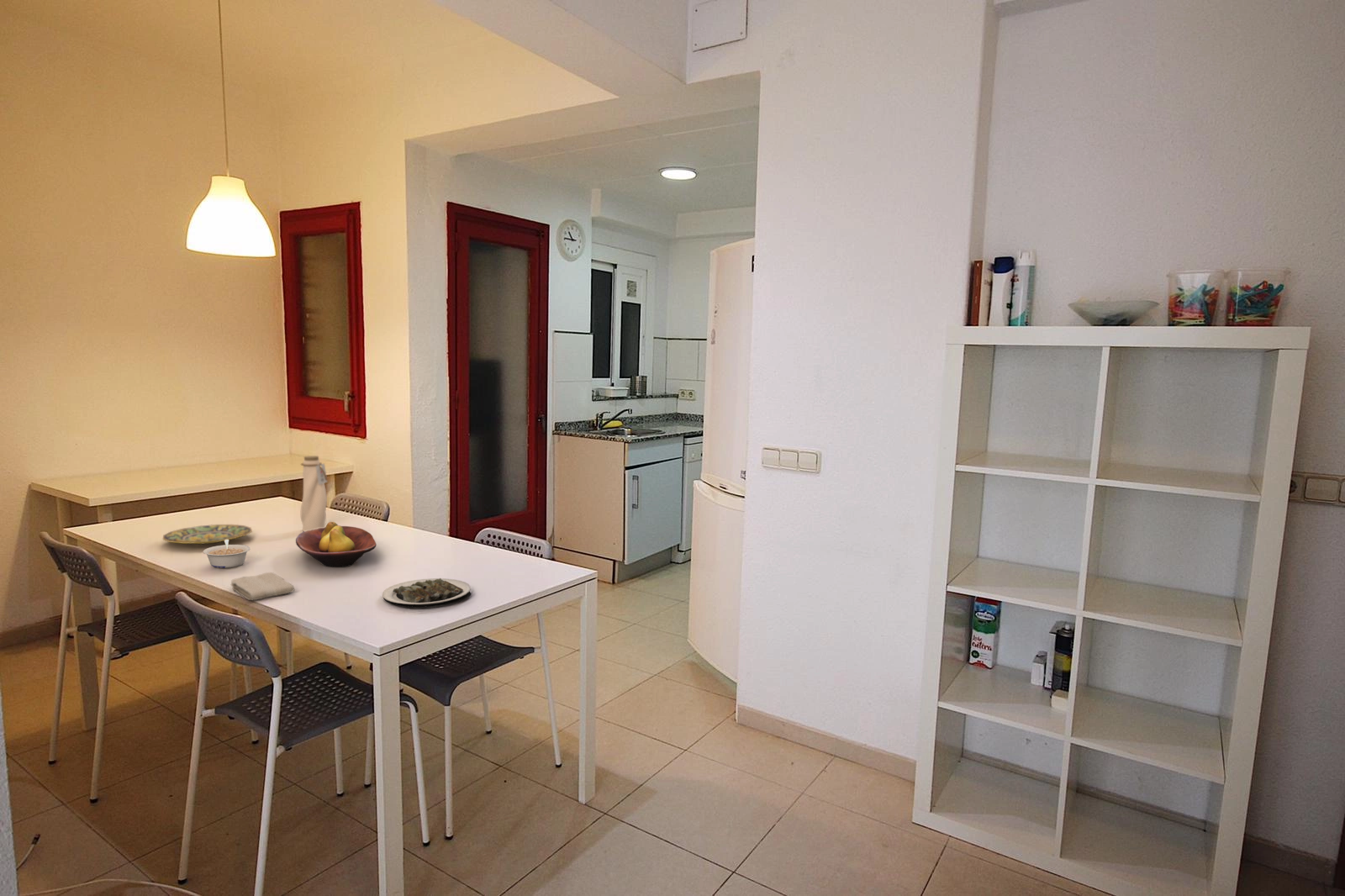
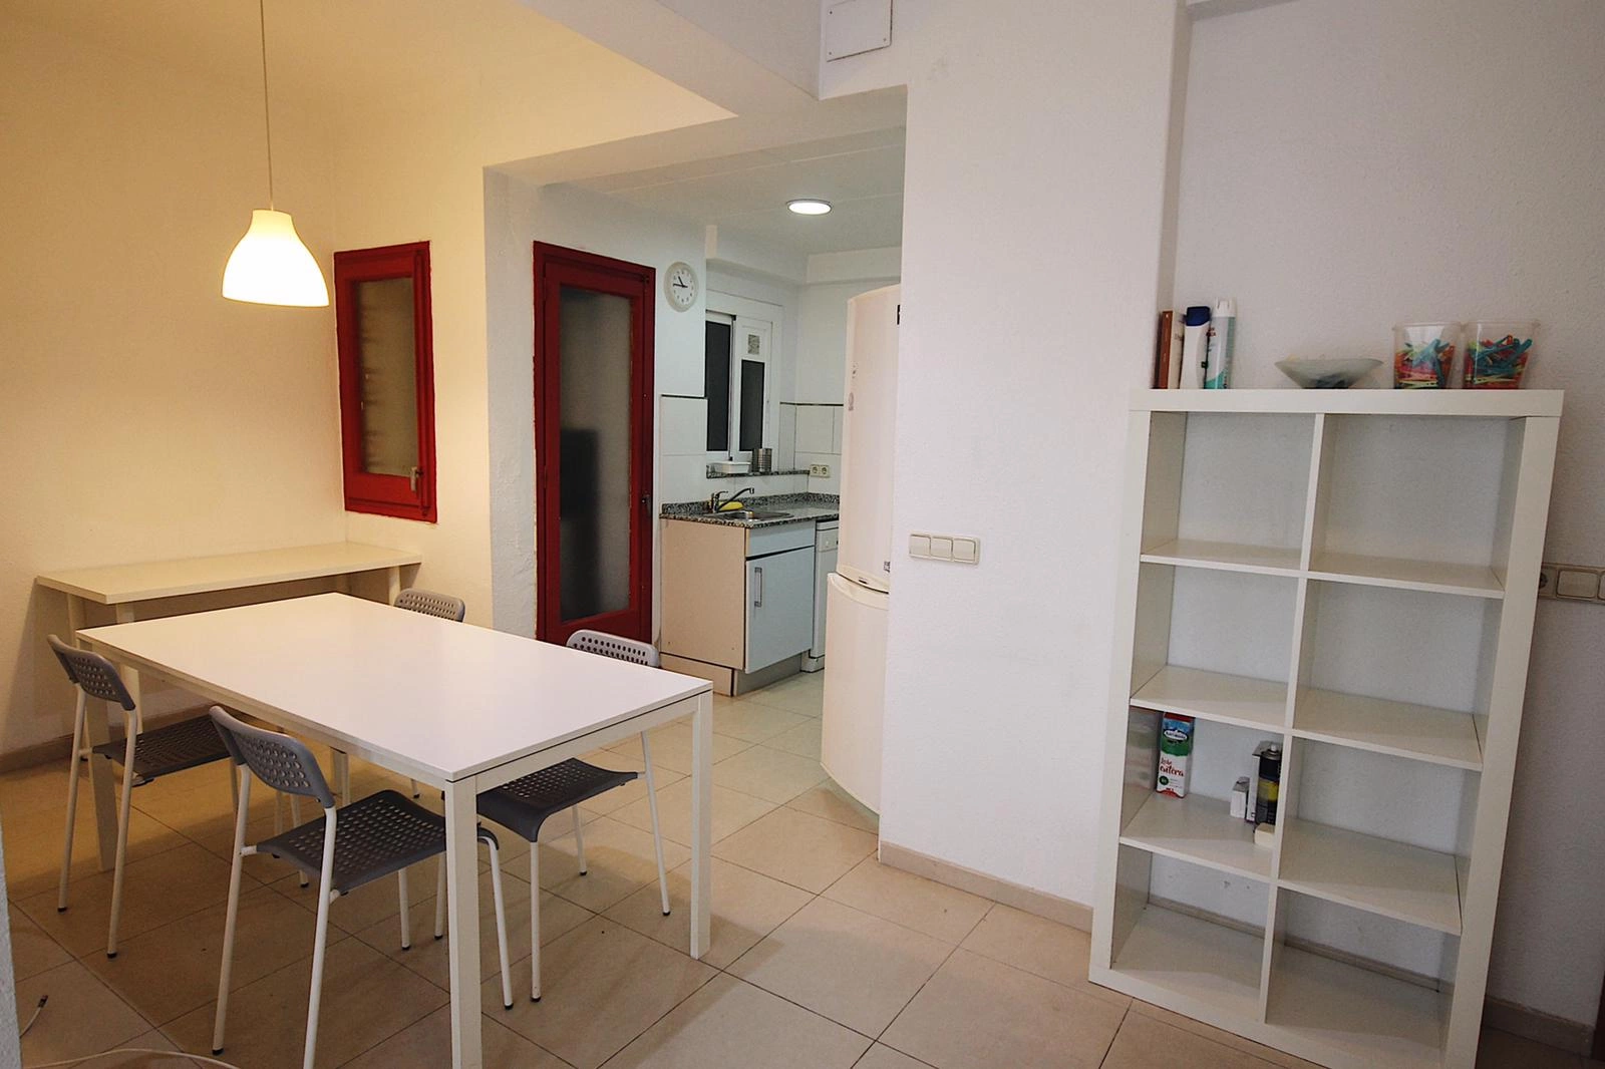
- fruit bowl [295,521,377,568]
- washcloth [230,572,295,601]
- plate [162,524,253,546]
- legume [203,540,251,569]
- water bottle [300,455,328,532]
- plate [382,577,472,609]
